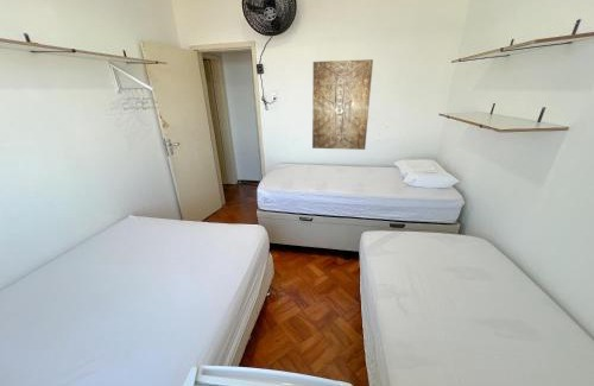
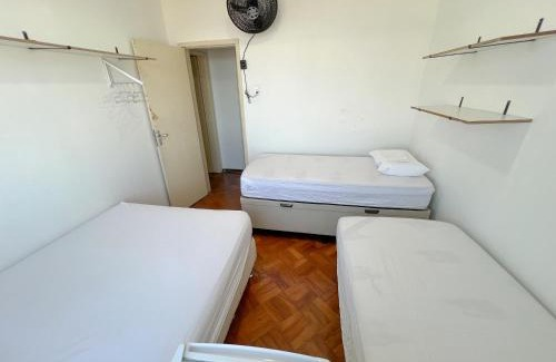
- wall art [311,58,374,151]
